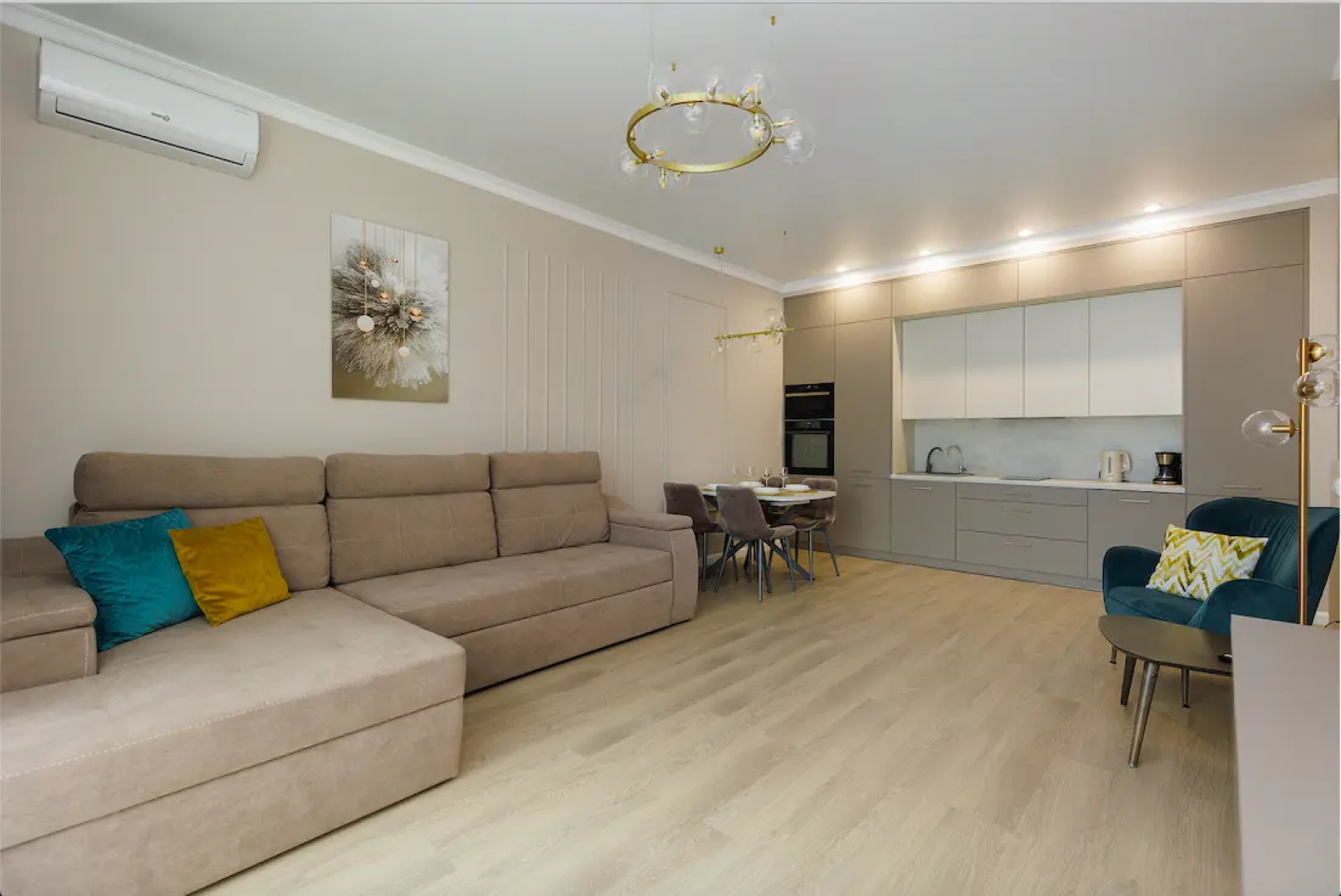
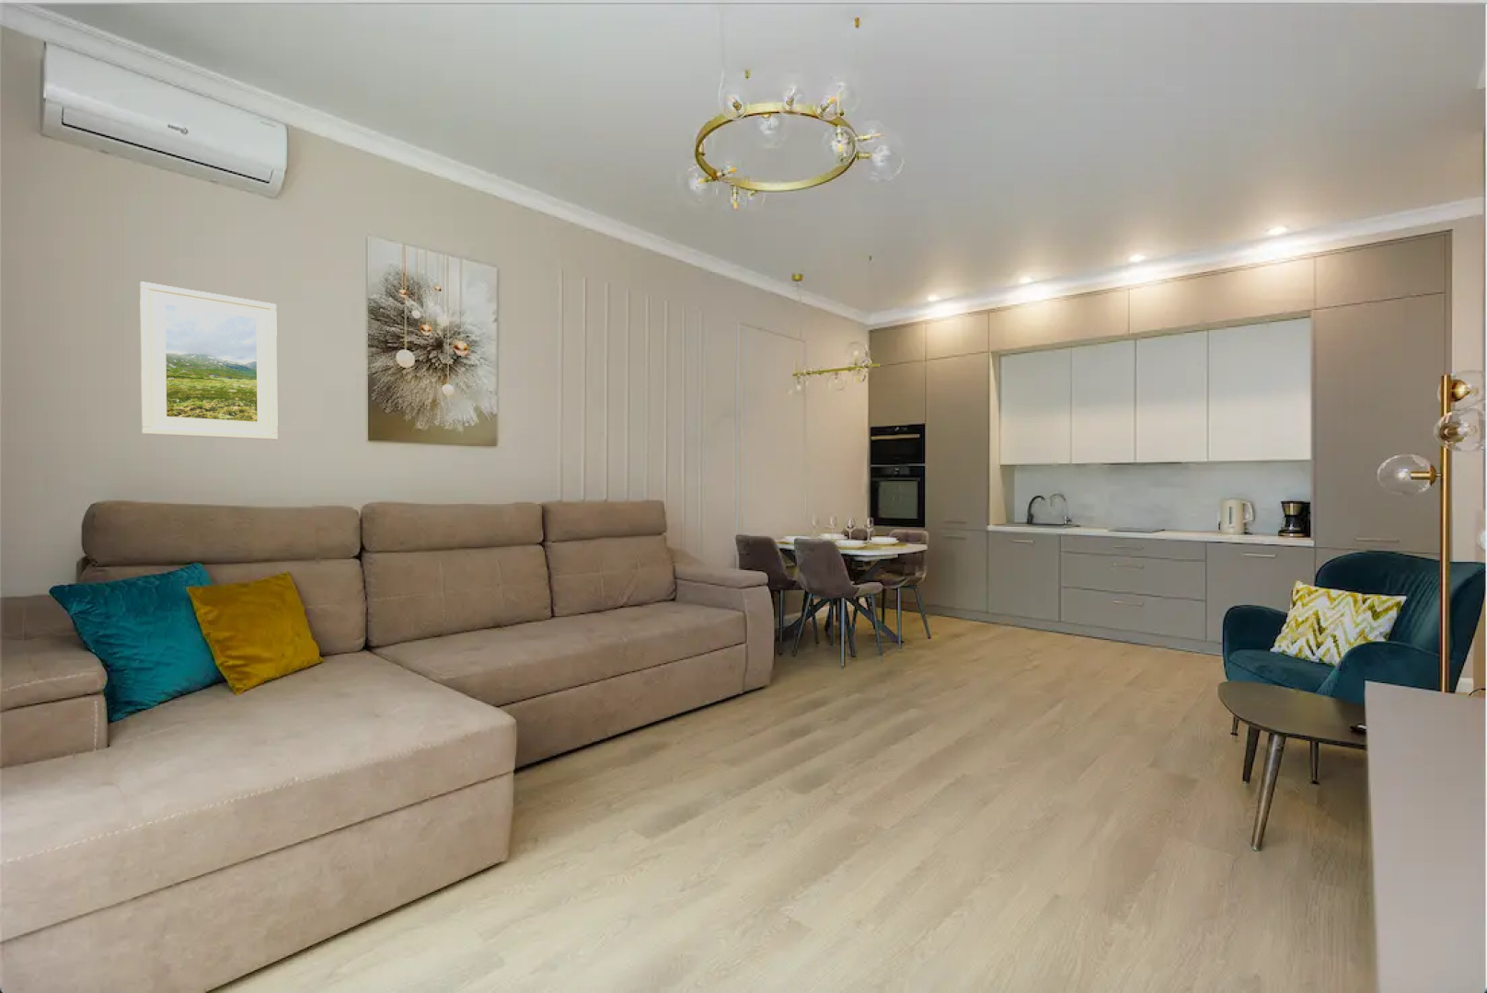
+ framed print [139,280,278,440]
